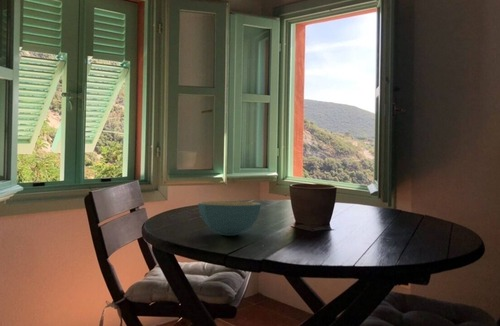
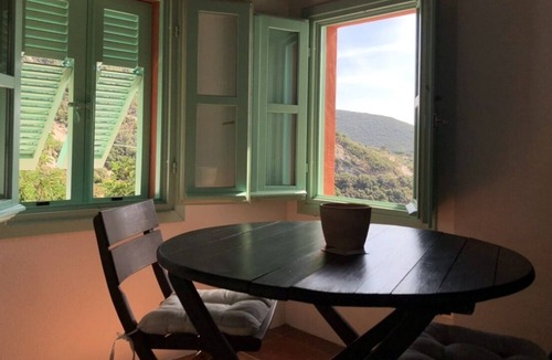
- cereal bowl [197,200,262,236]
